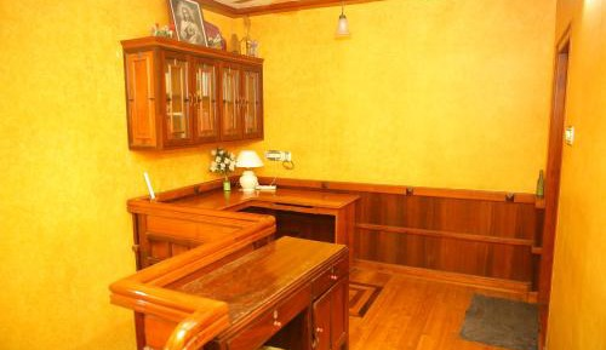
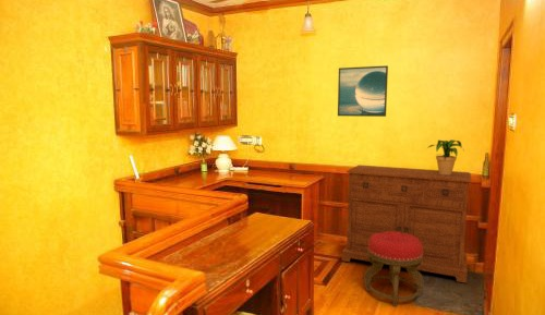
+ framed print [337,64,389,118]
+ stool [363,231,425,307]
+ potted plant [426,138,465,174]
+ sideboard [341,163,473,284]
